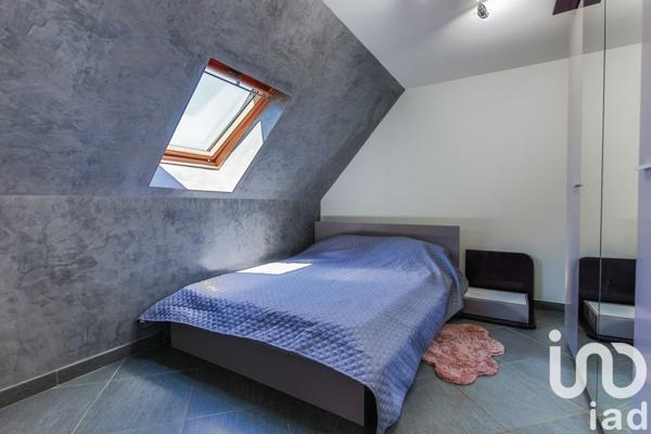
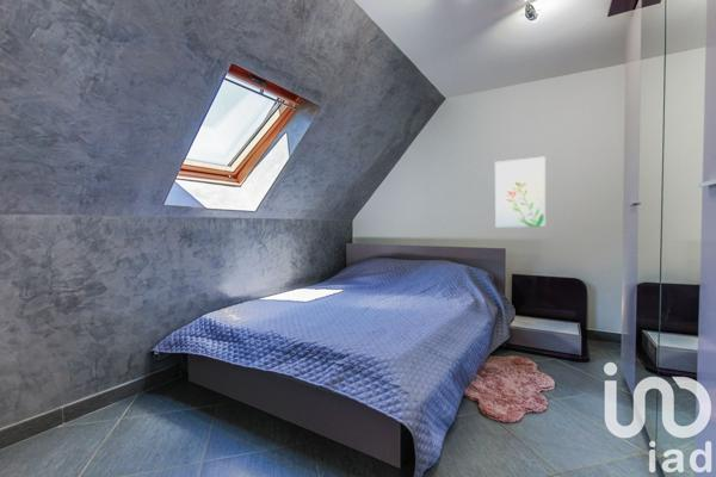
+ wall art [494,155,547,229]
